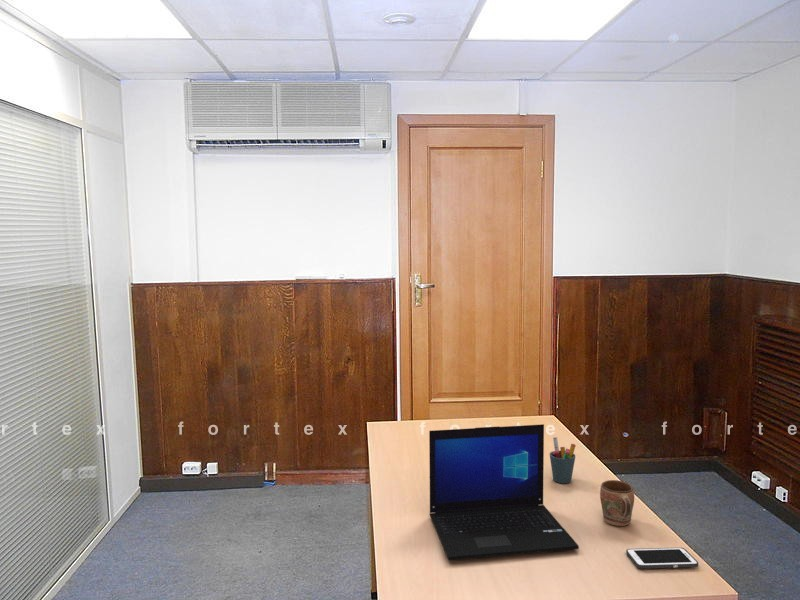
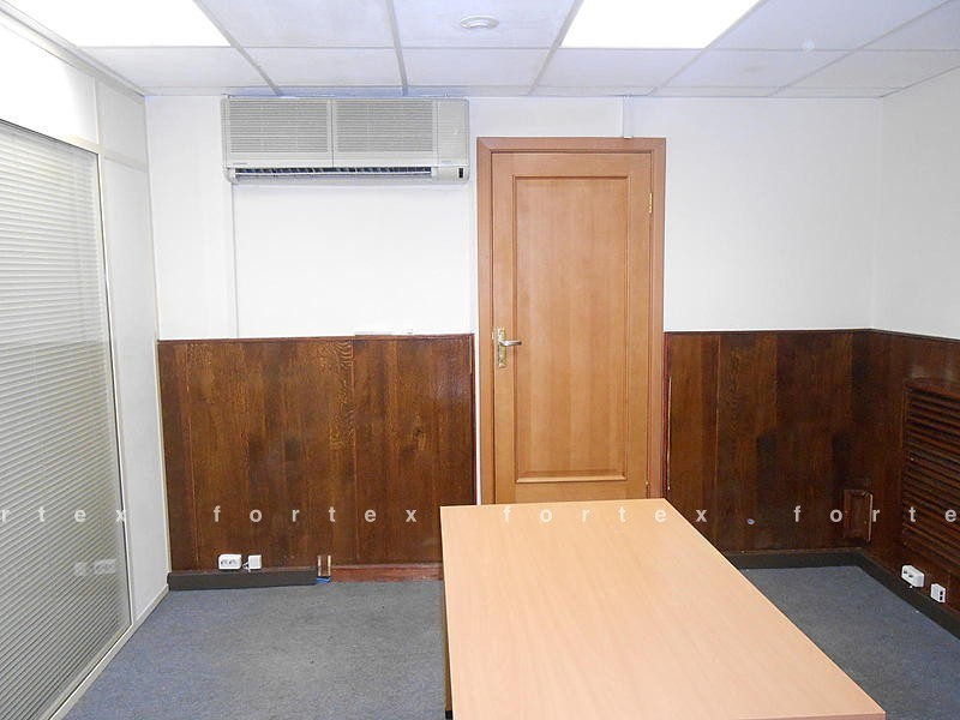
- laptop [428,423,580,561]
- mug [599,479,635,527]
- pen holder [549,436,577,484]
- cell phone [625,547,699,569]
